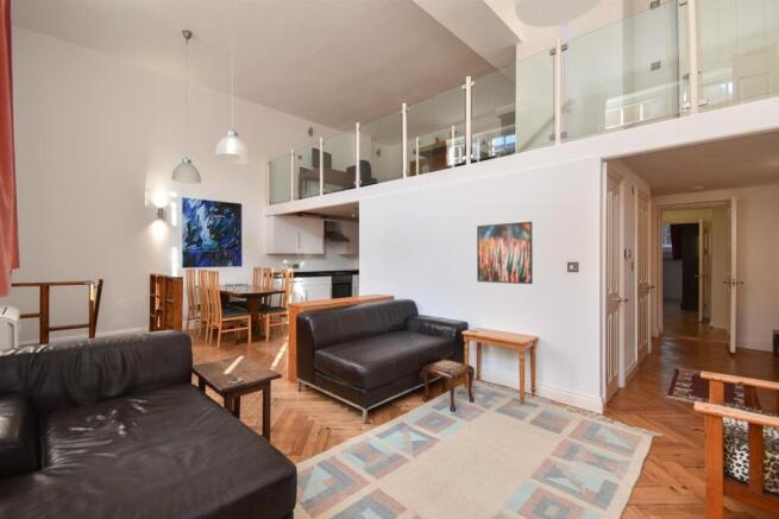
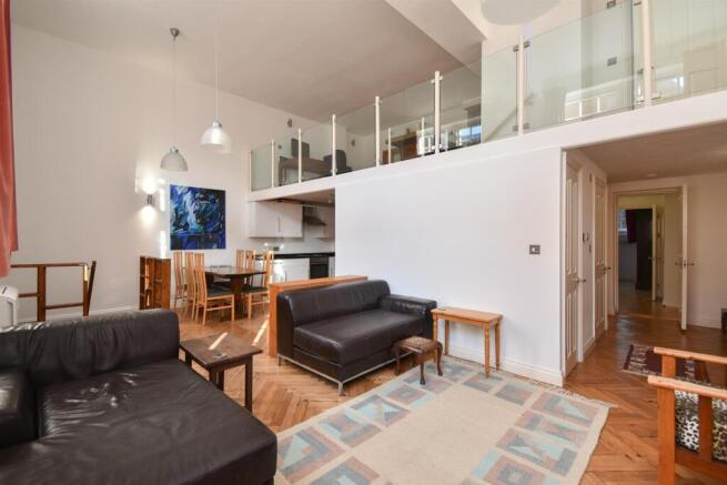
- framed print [476,221,534,285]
